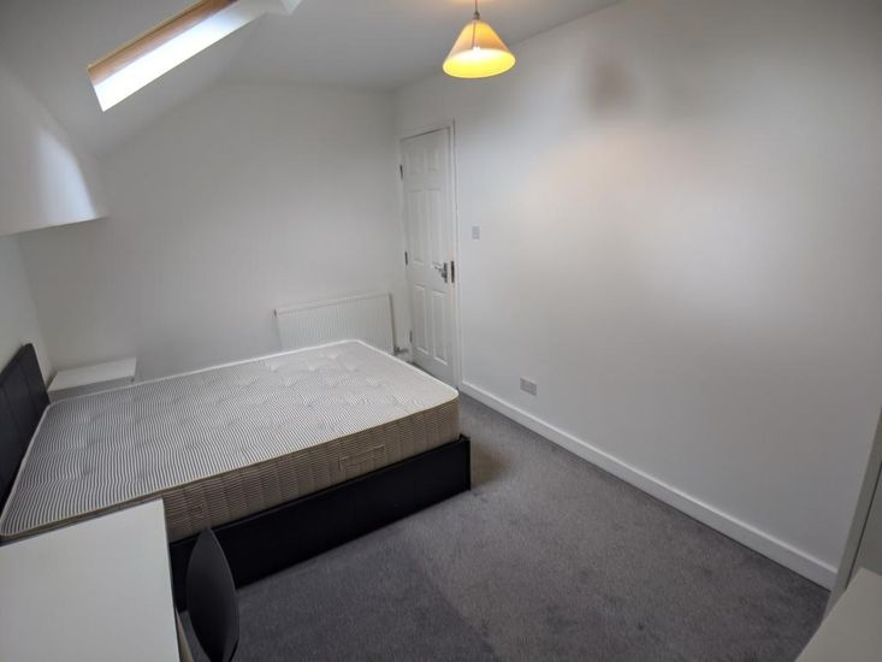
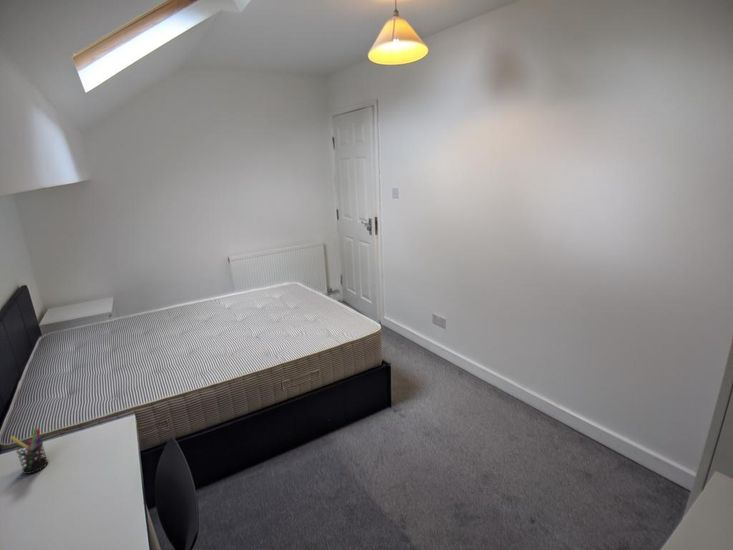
+ pen holder [9,427,49,475]
